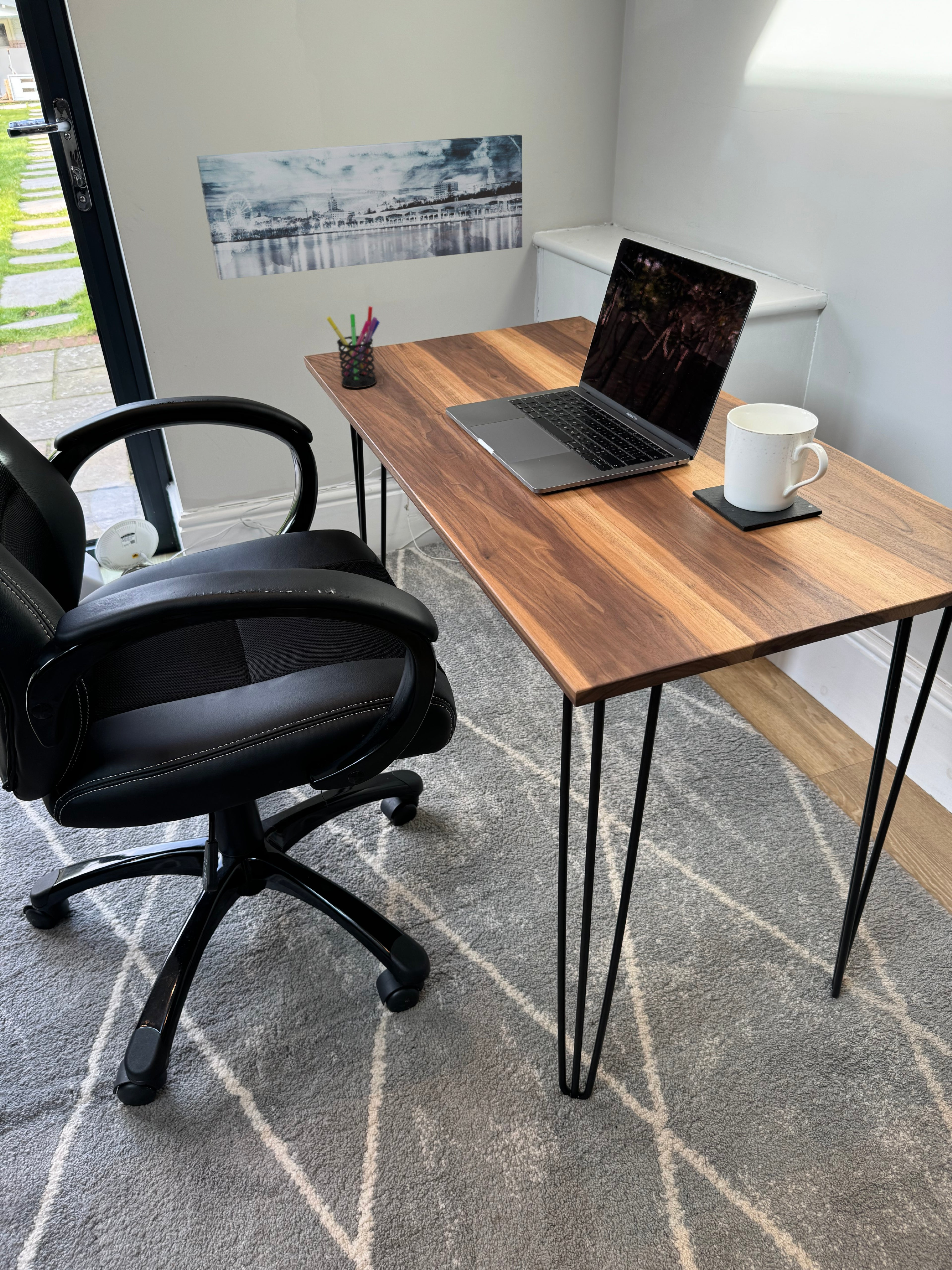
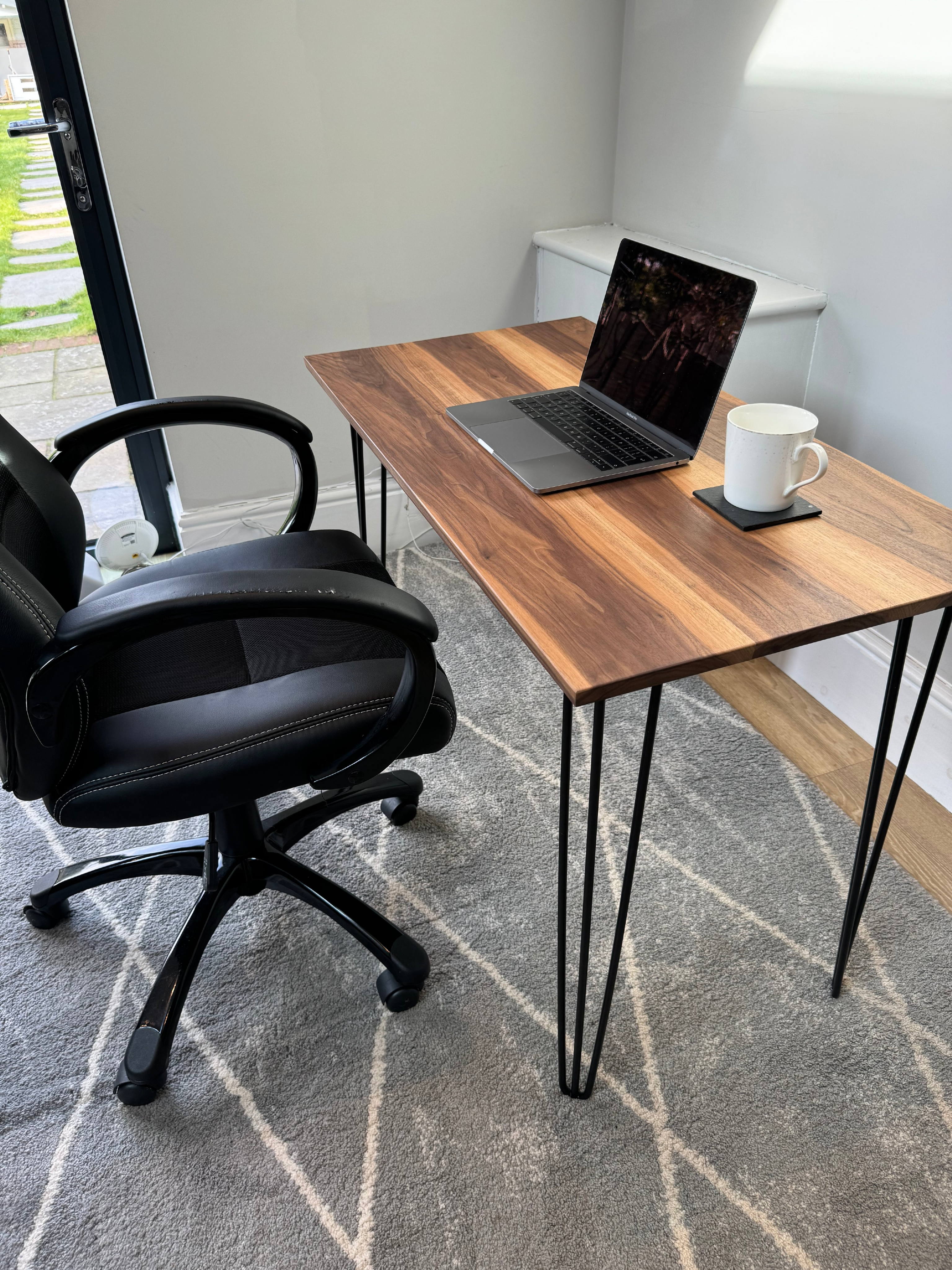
- pen holder [326,306,380,388]
- wall art [196,134,523,280]
